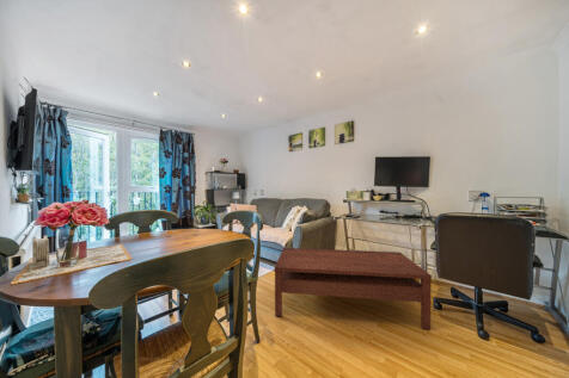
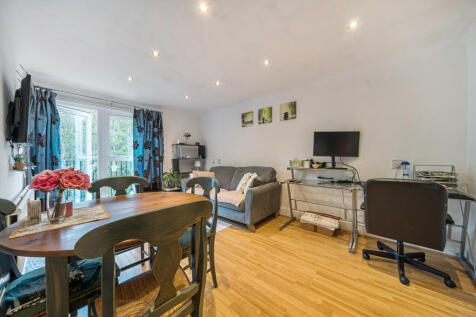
- coffee table [274,247,433,330]
